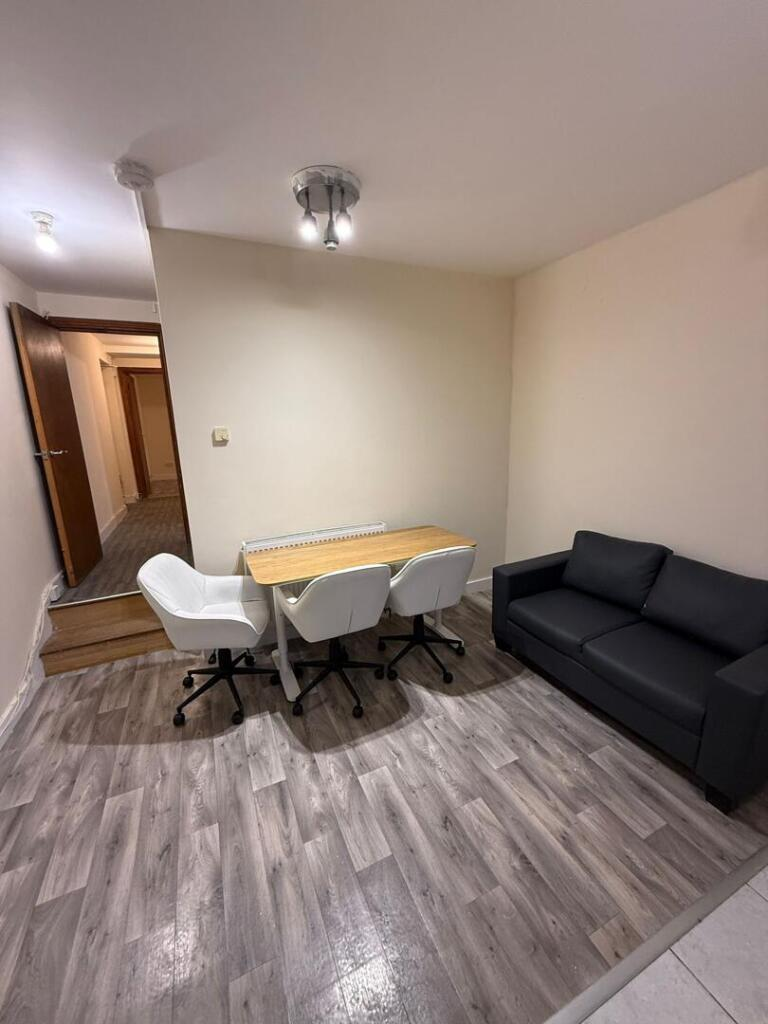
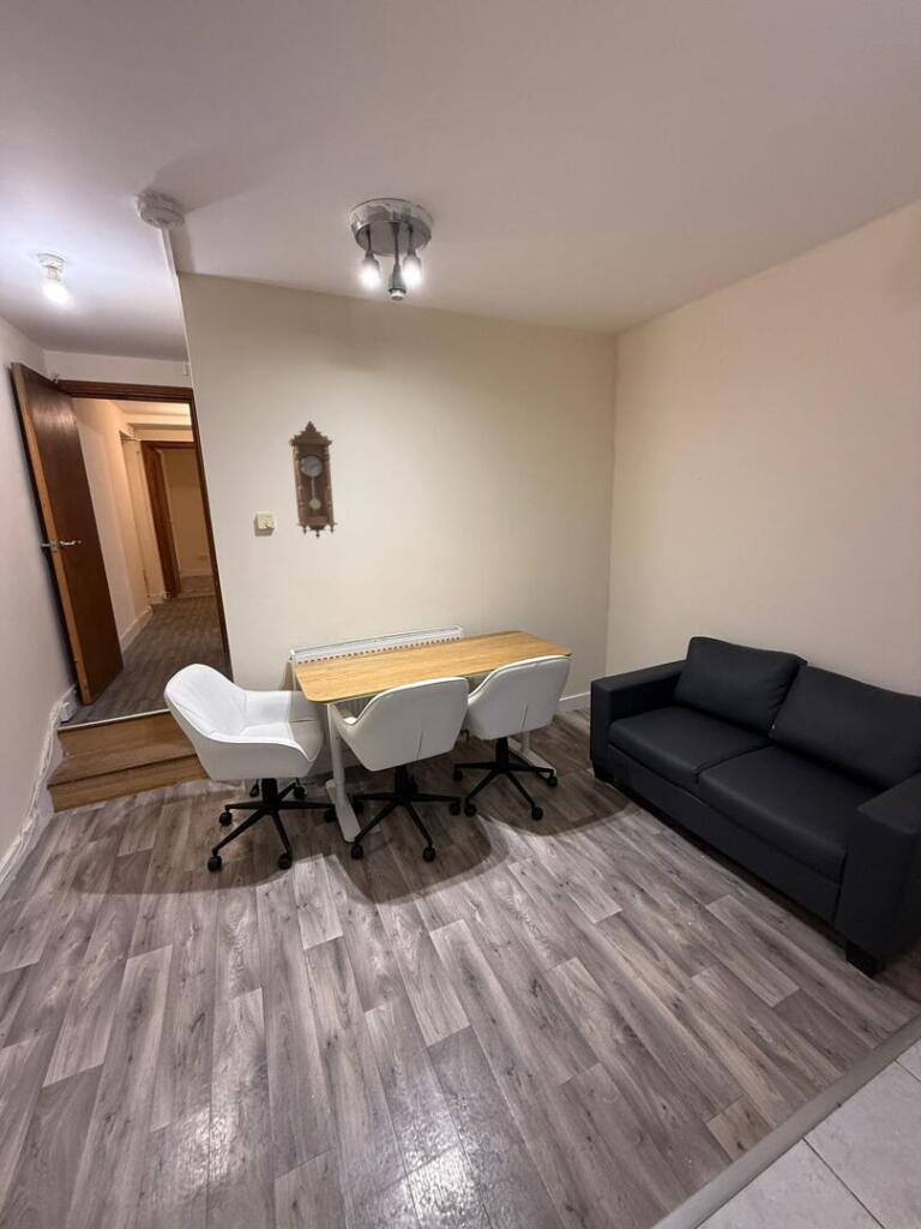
+ pendulum clock [287,420,338,540]
